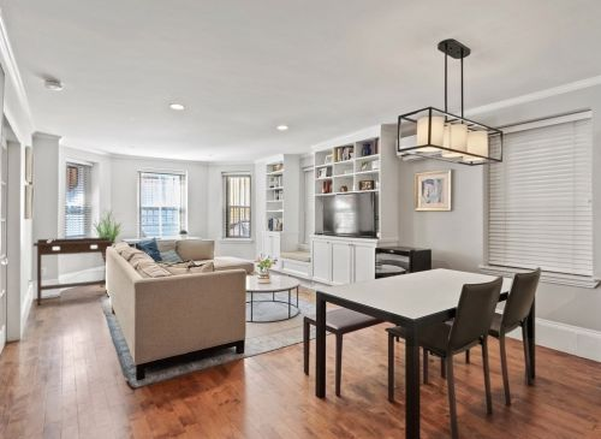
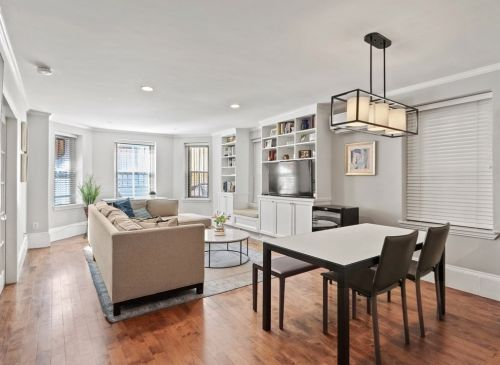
- console table [32,237,117,307]
